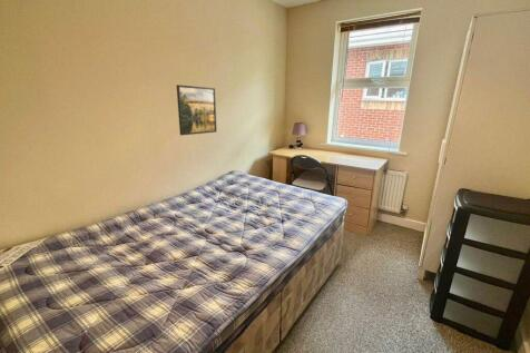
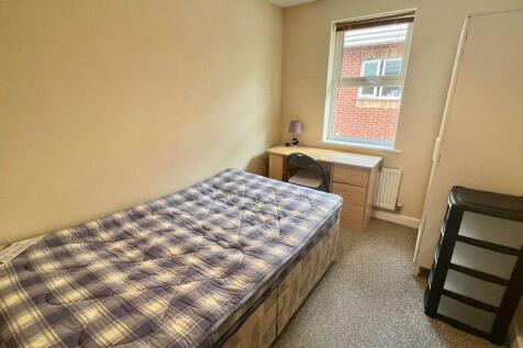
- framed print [176,84,218,136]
